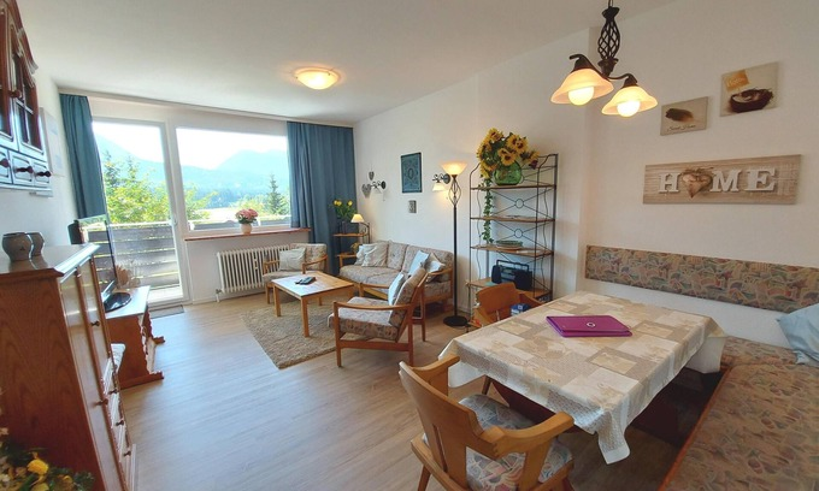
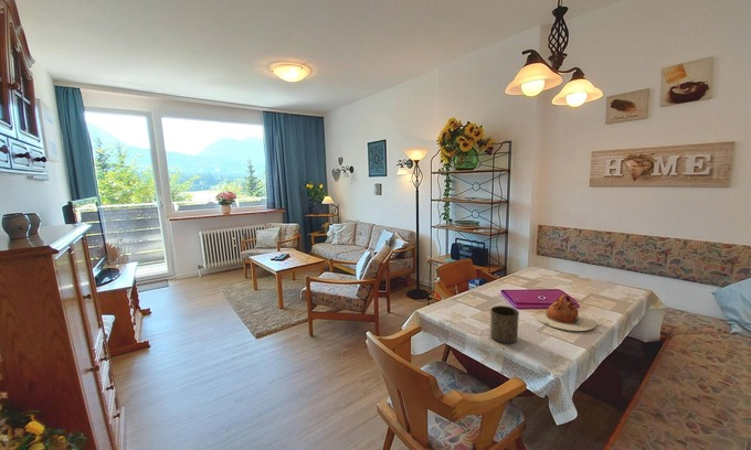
+ teapot [533,293,597,332]
+ cup [489,304,520,344]
